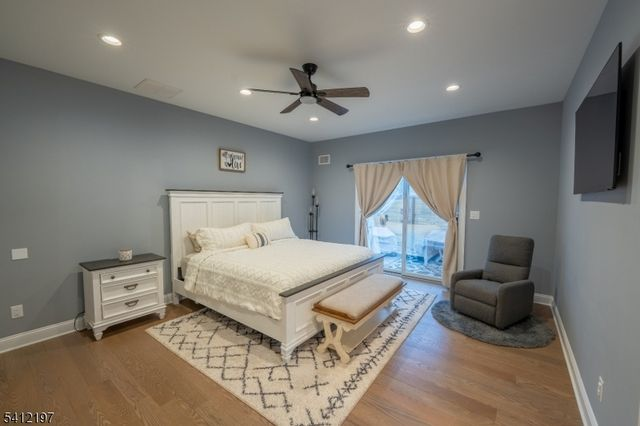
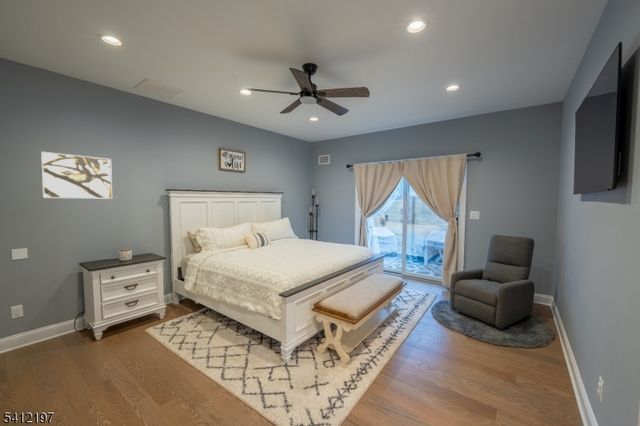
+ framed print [40,151,113,200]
